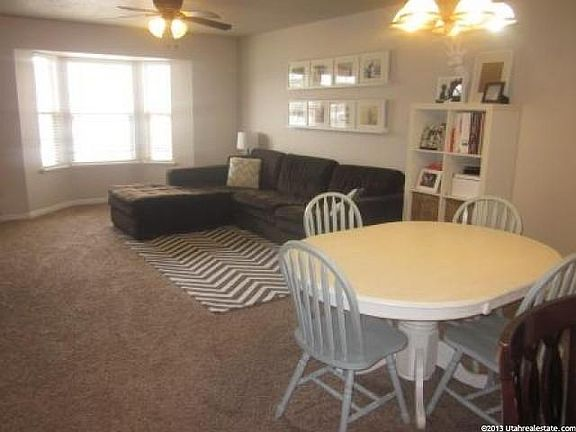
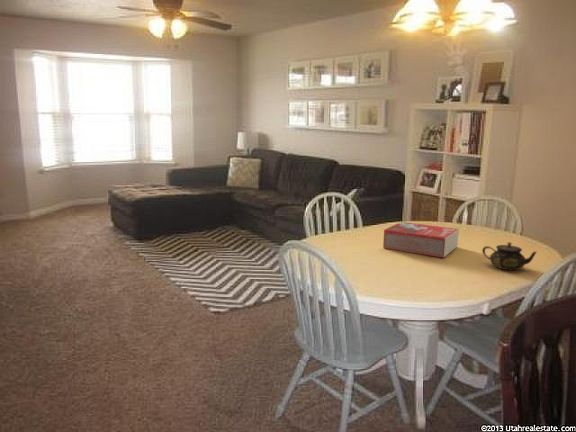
+ teapot [481,241,538,271]
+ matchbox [382,221,460,258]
